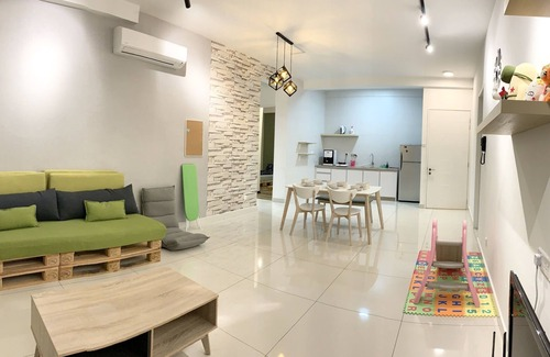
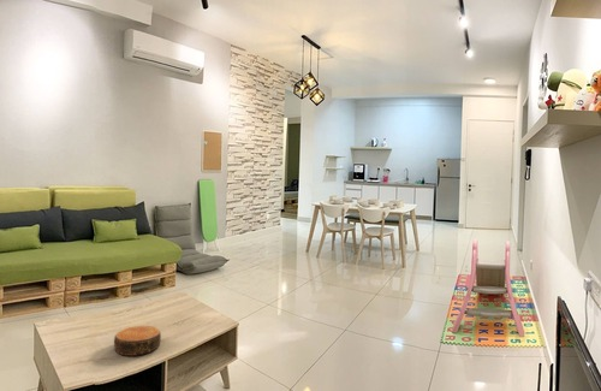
+ bowl [113,325,162,357]
